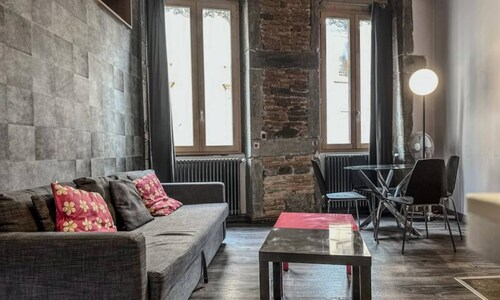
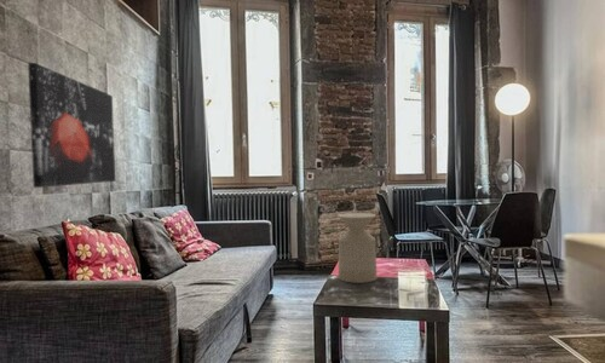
+ wall art [27,62,116,189]
+ side table [336,212,379,284]
